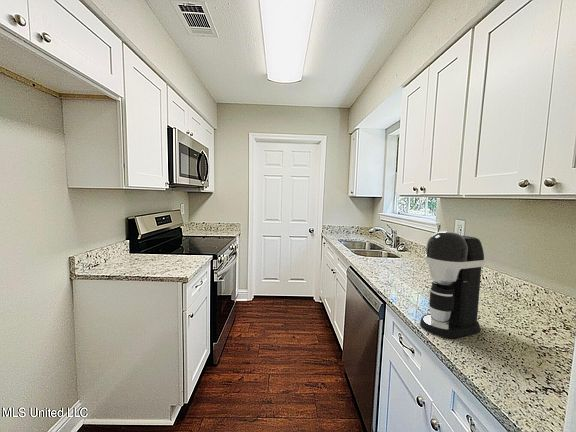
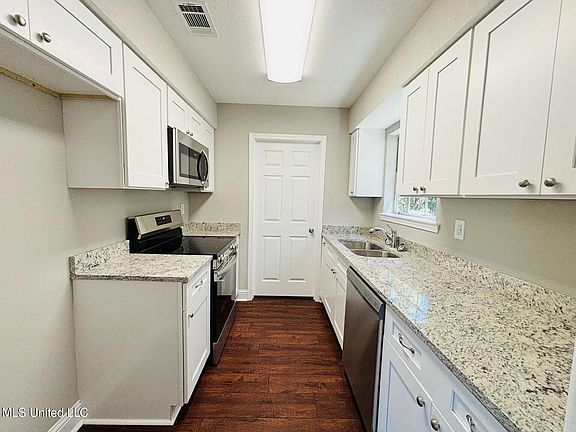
- coffee maker [419,230,486,339]
